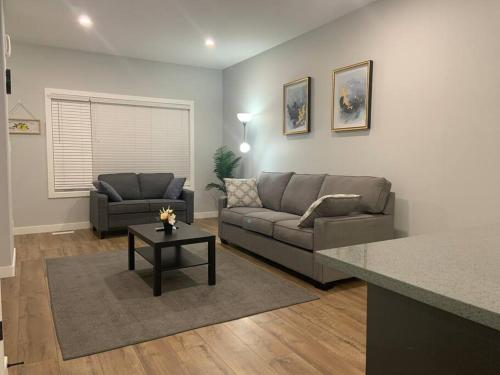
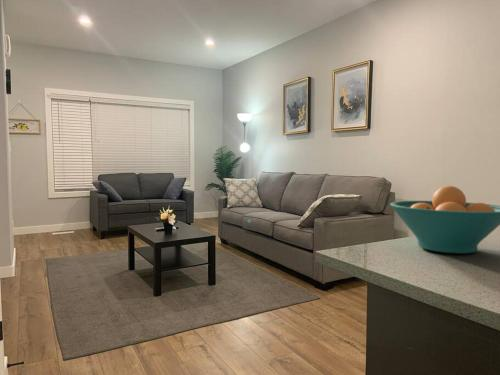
+ fruit bowl [389,185,500,255]
